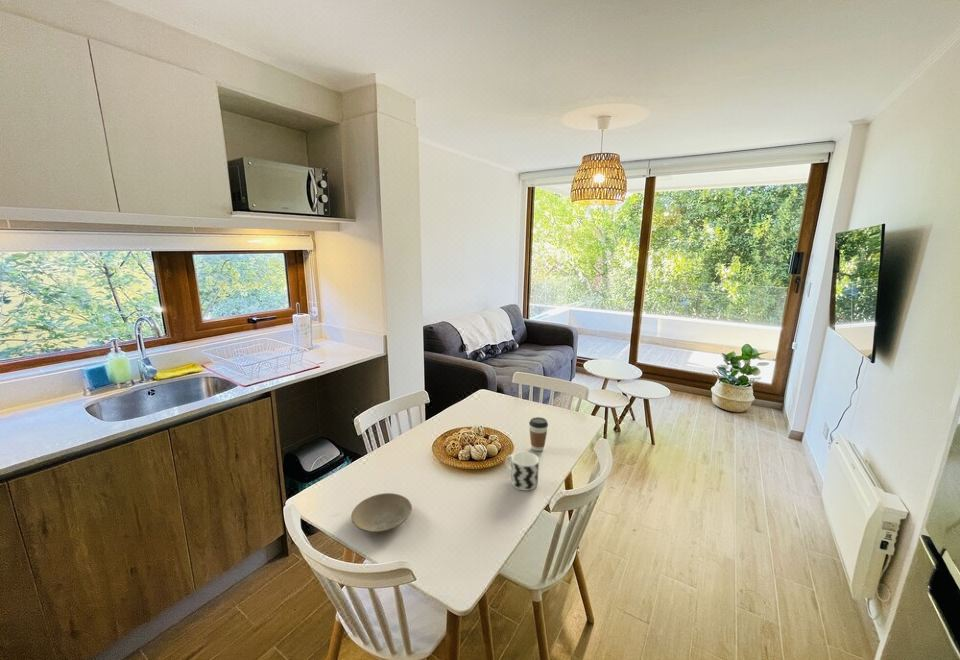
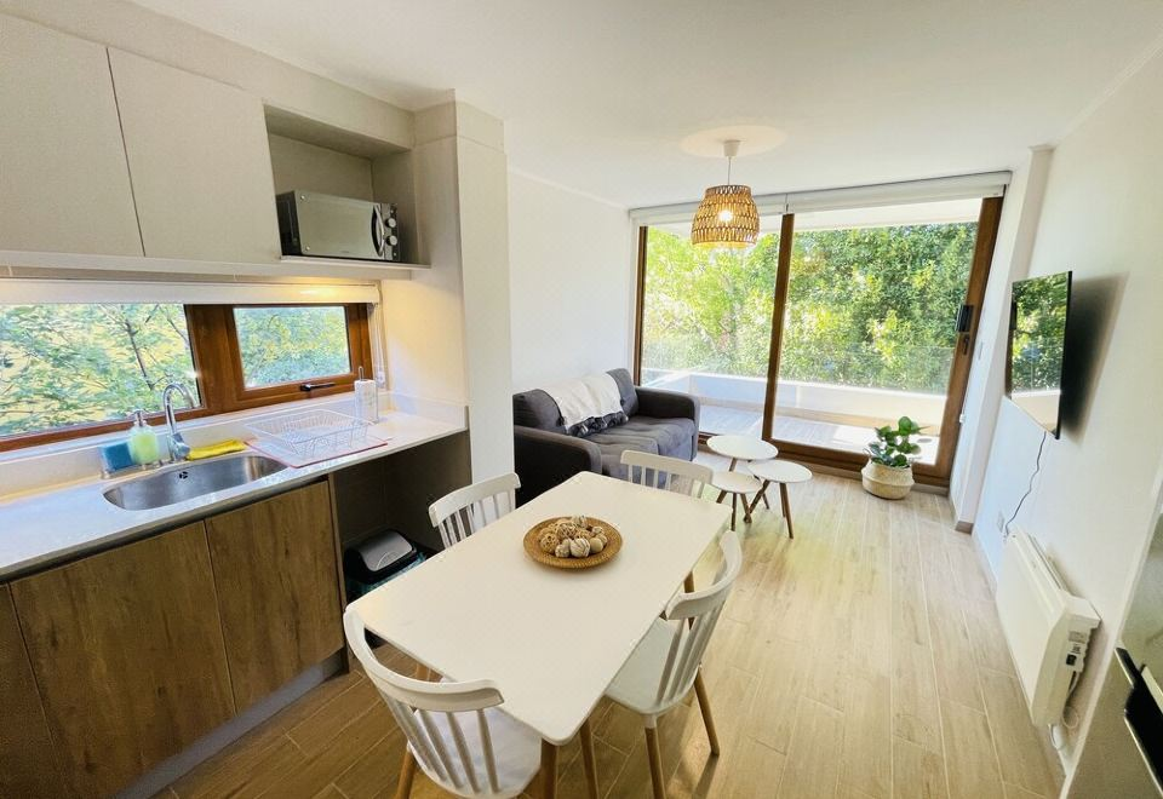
- plate [350,492,413,533]
- coffee cup [528,416,549,452]
- cup [504,451,540,491]
